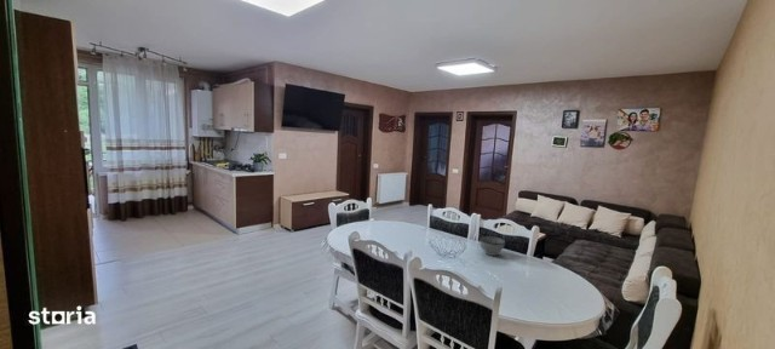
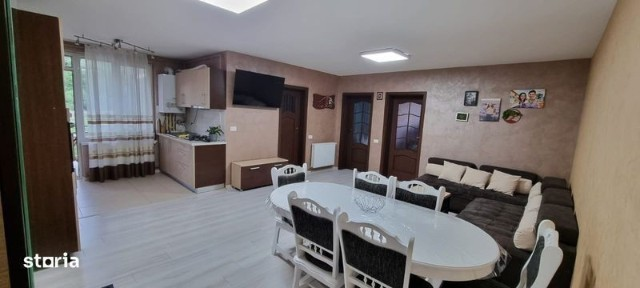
- bowl [478,235,506,257]
